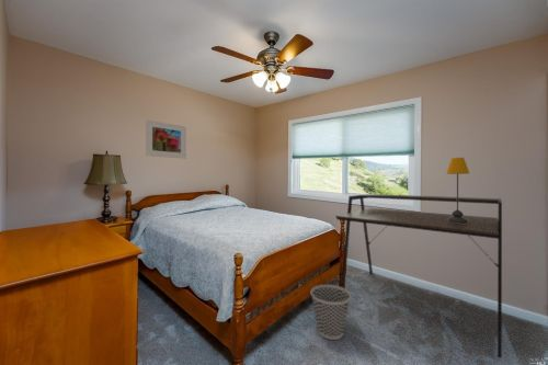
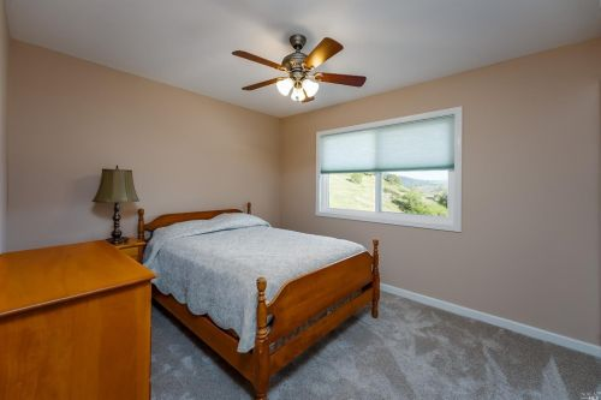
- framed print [145,118,187,160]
- wastebasket [310,284,352,341]
- desk [334,193,503,360]
- table lamp [445,157,470,224]
